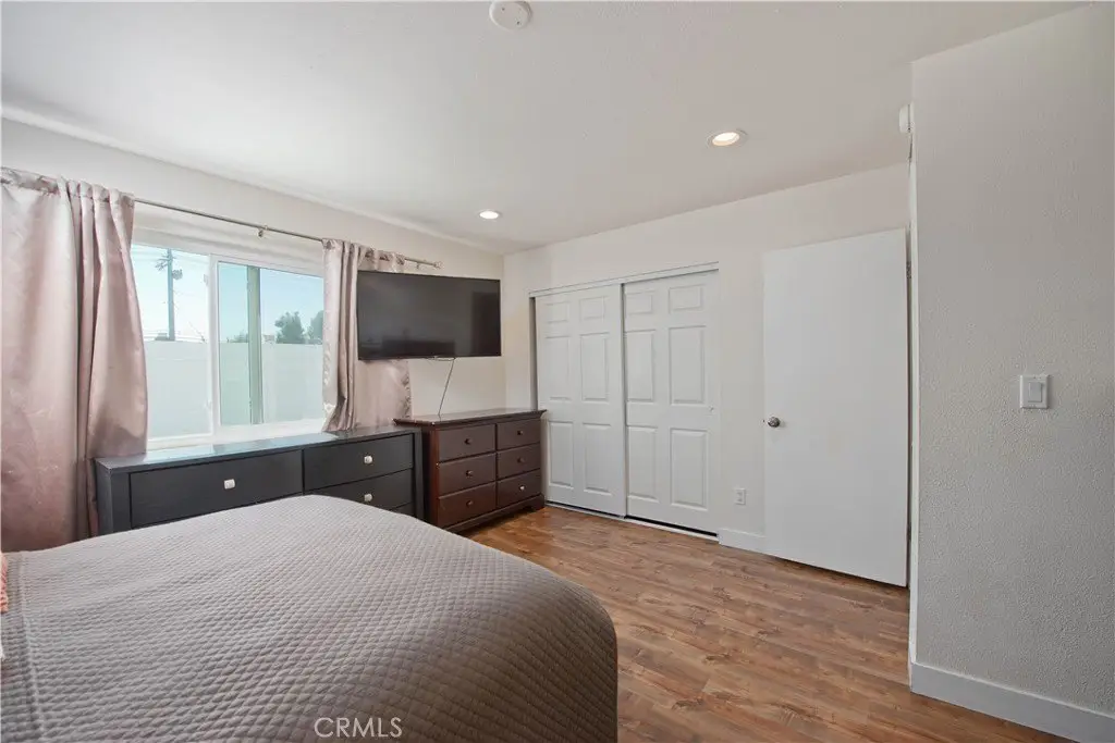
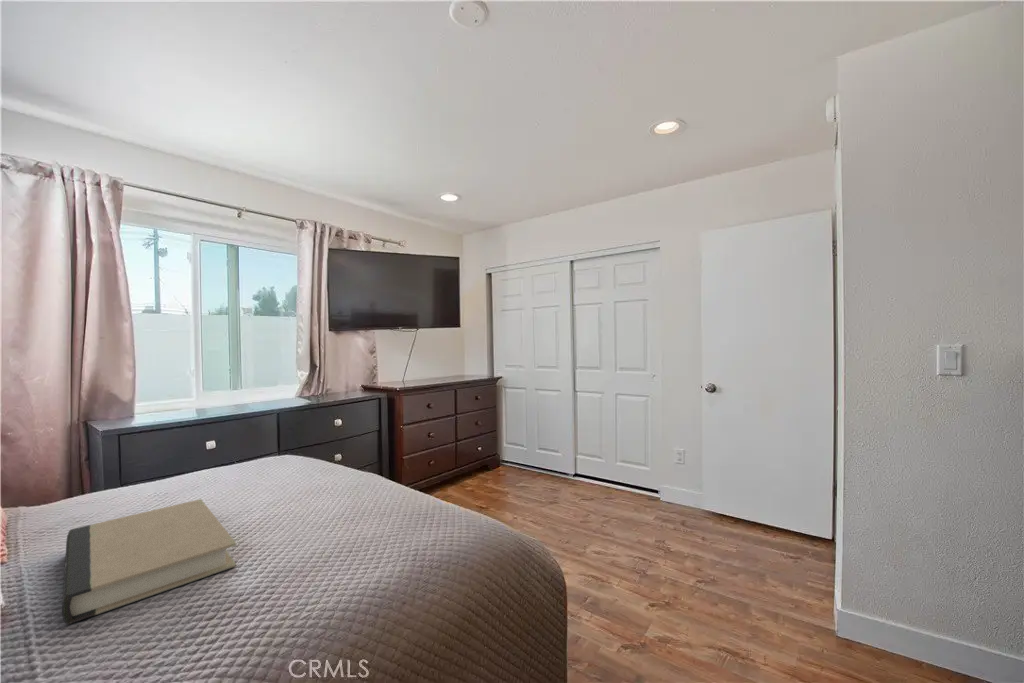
+ book [61,498,237,626]
